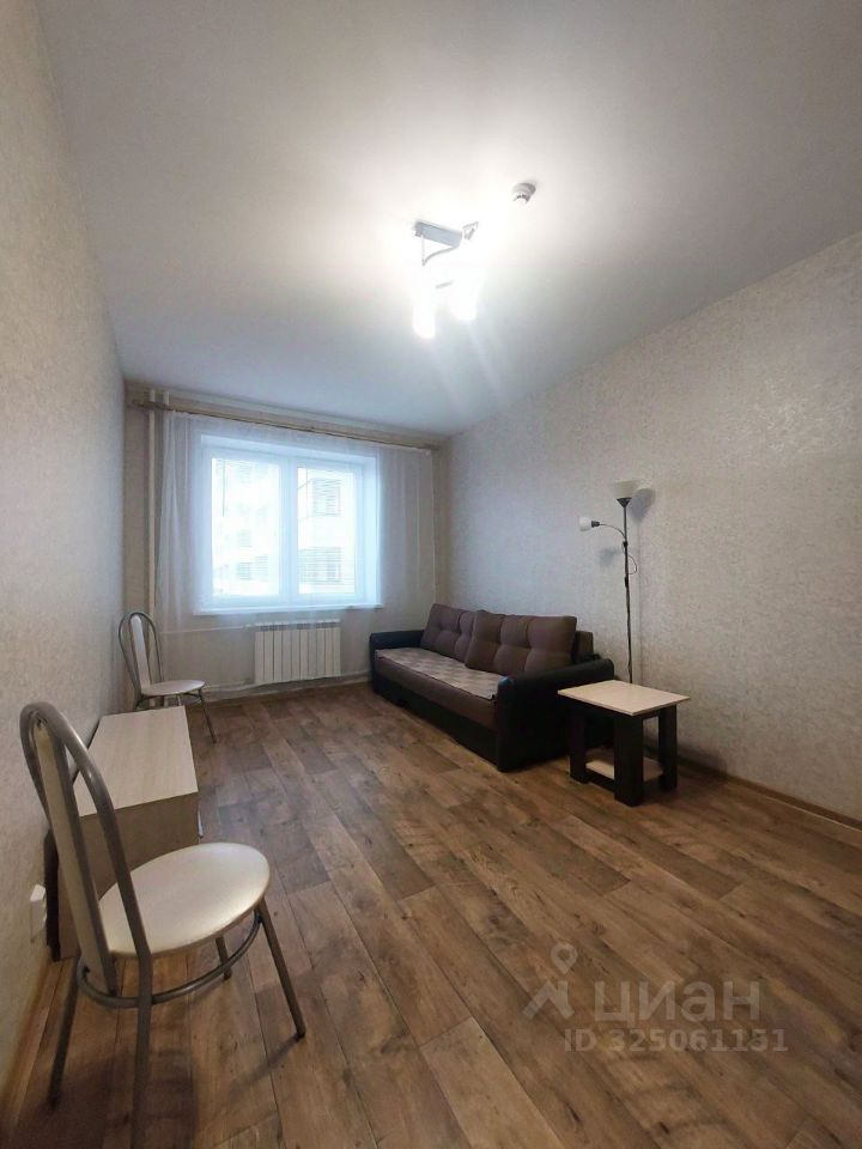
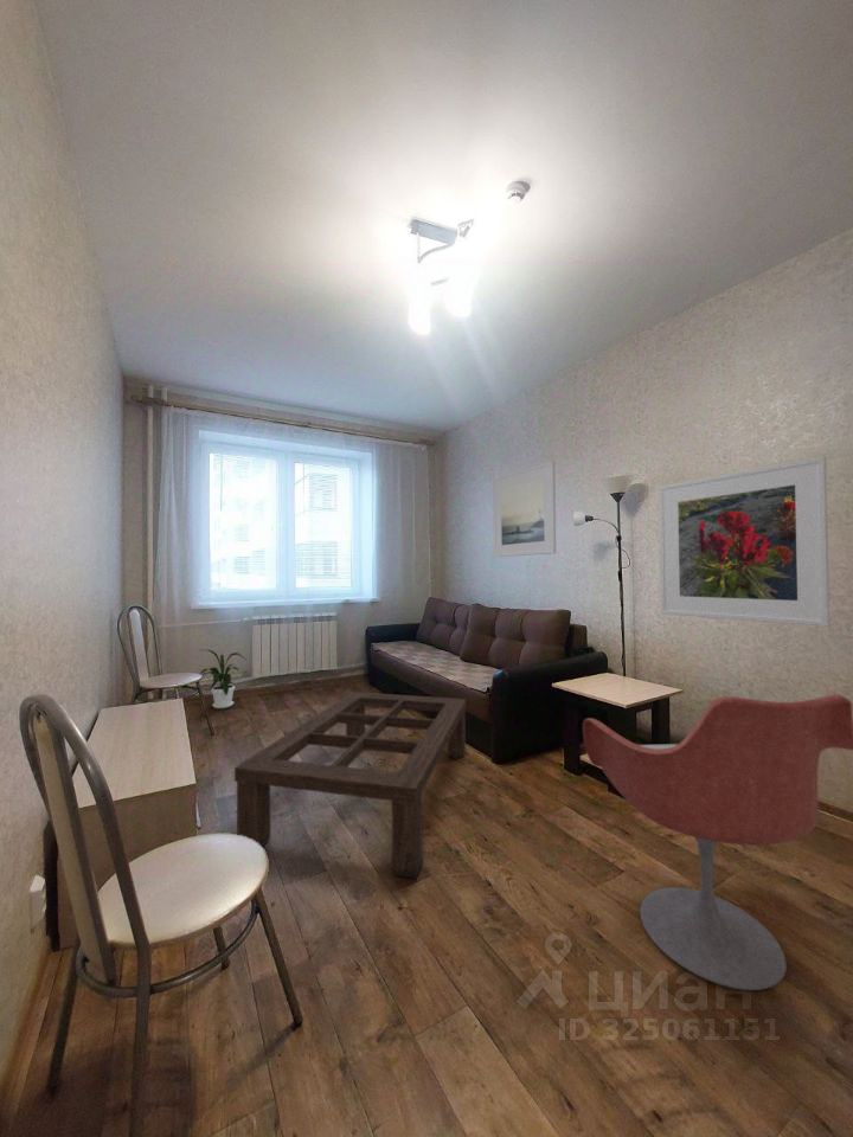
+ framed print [492,460,557,558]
+ coffee table [233,690,467,880]
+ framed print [658,455,830,628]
+ house plant [199,649,246,709]
+ armchair [582,693,853,991]
